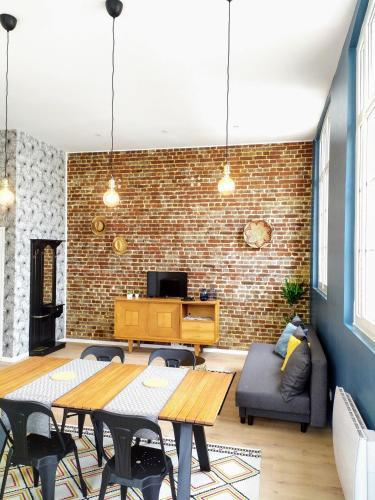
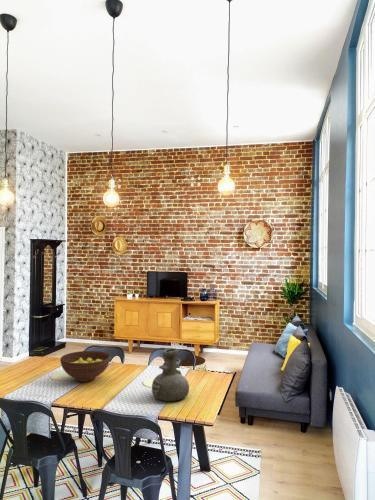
+ vase [151,347,190,402]
+ fruit bowl [59,350,111,383]
